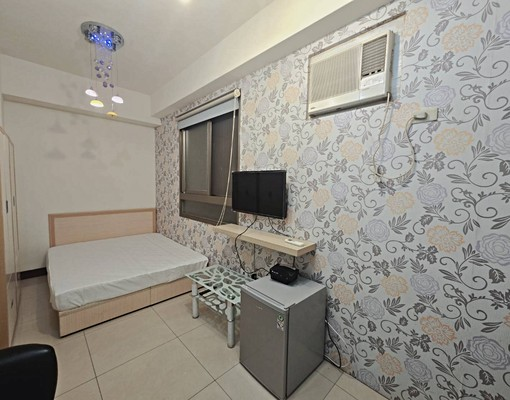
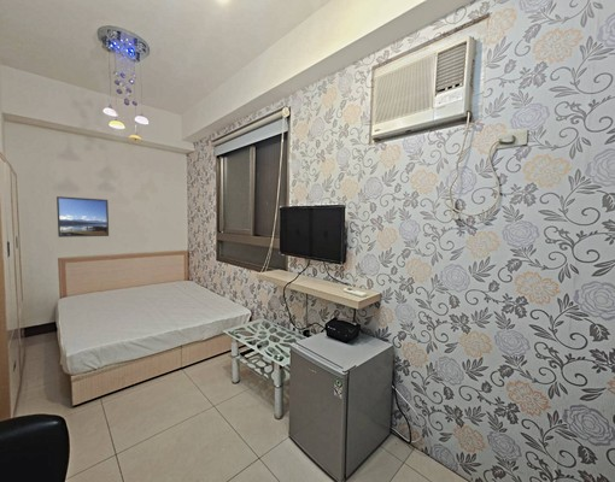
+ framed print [55,195,110,239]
